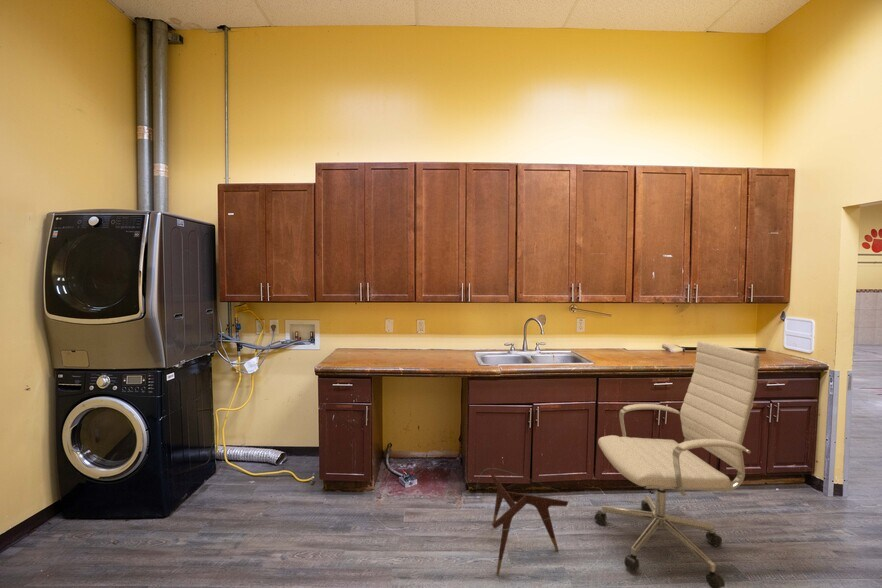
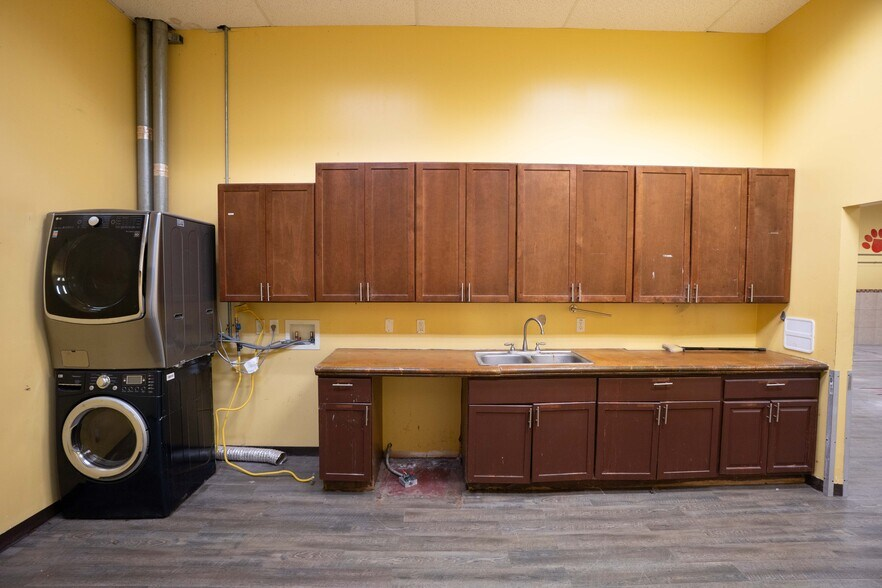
- side table [475,467,575,576]
- chair [593,340,762,588]
